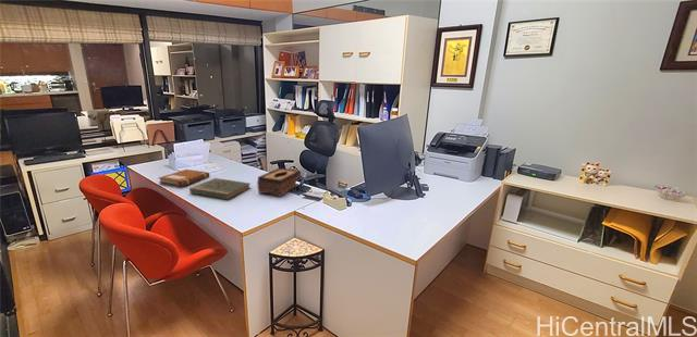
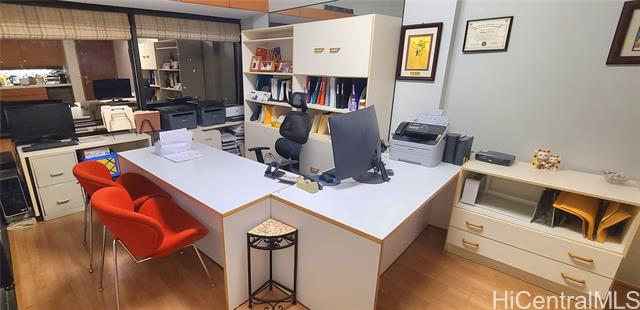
- tissue box [256,166,302,198]
- notebook [158,168,210,188]
- book [188,177,252,200]
